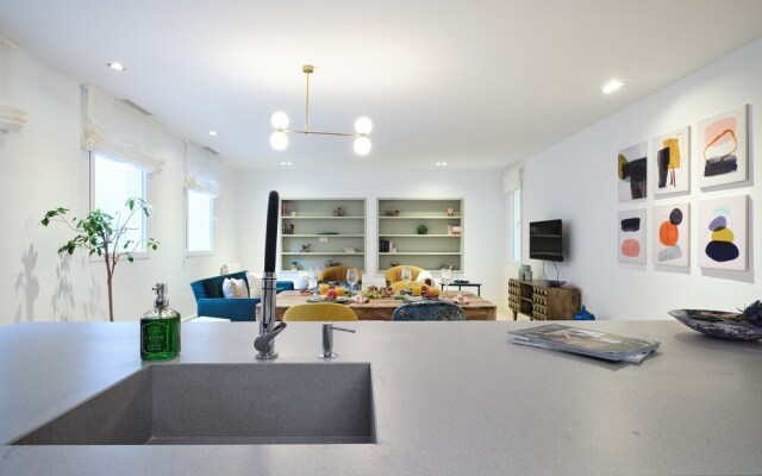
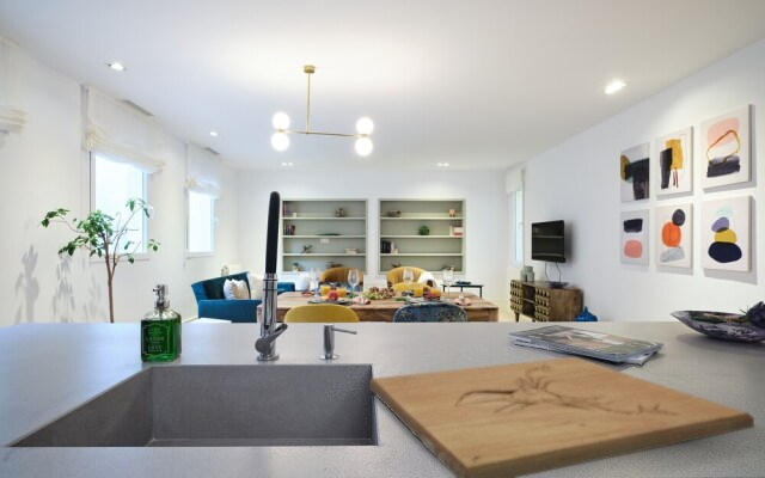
+ cutting board [368,356,757,478]
